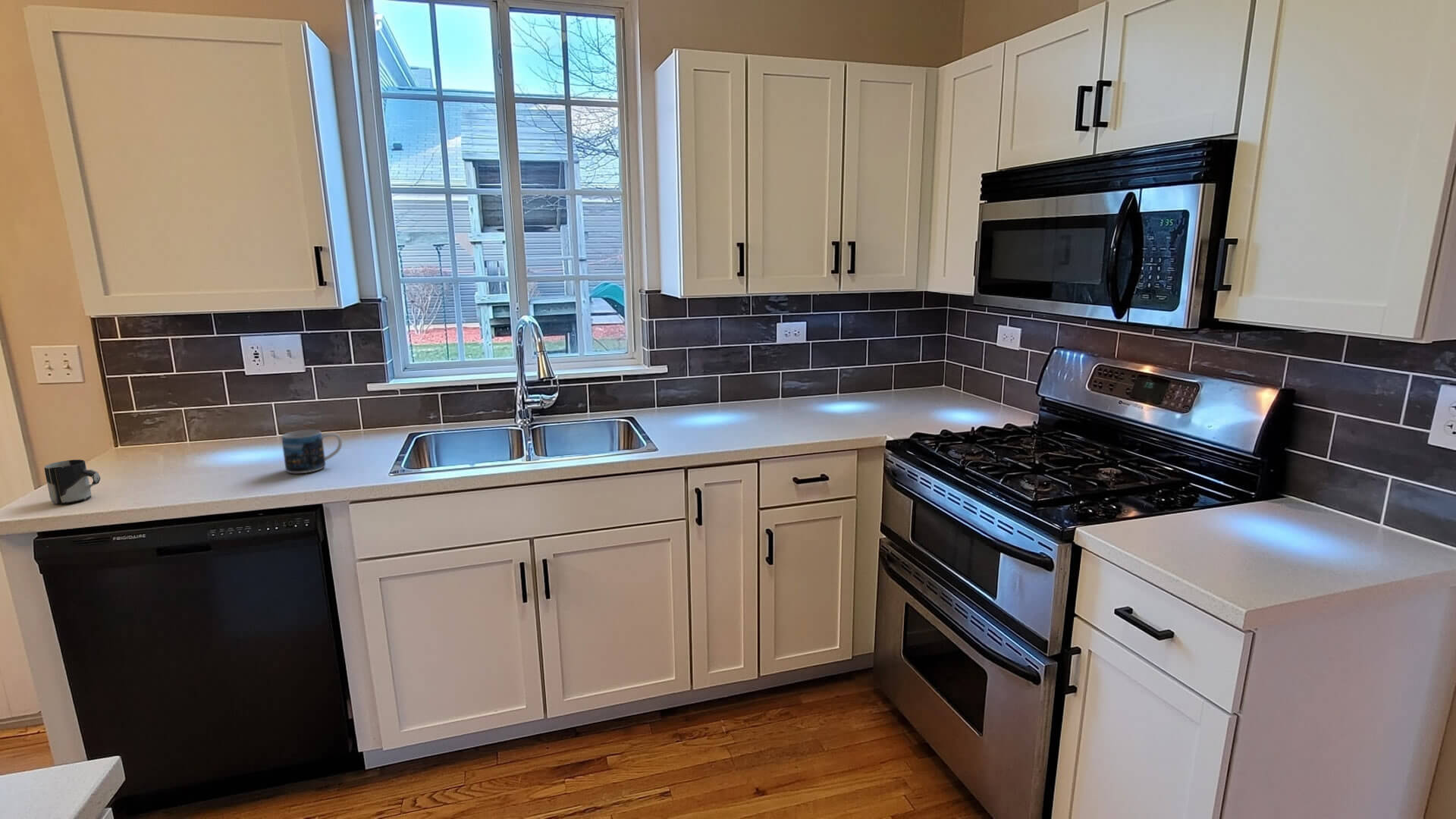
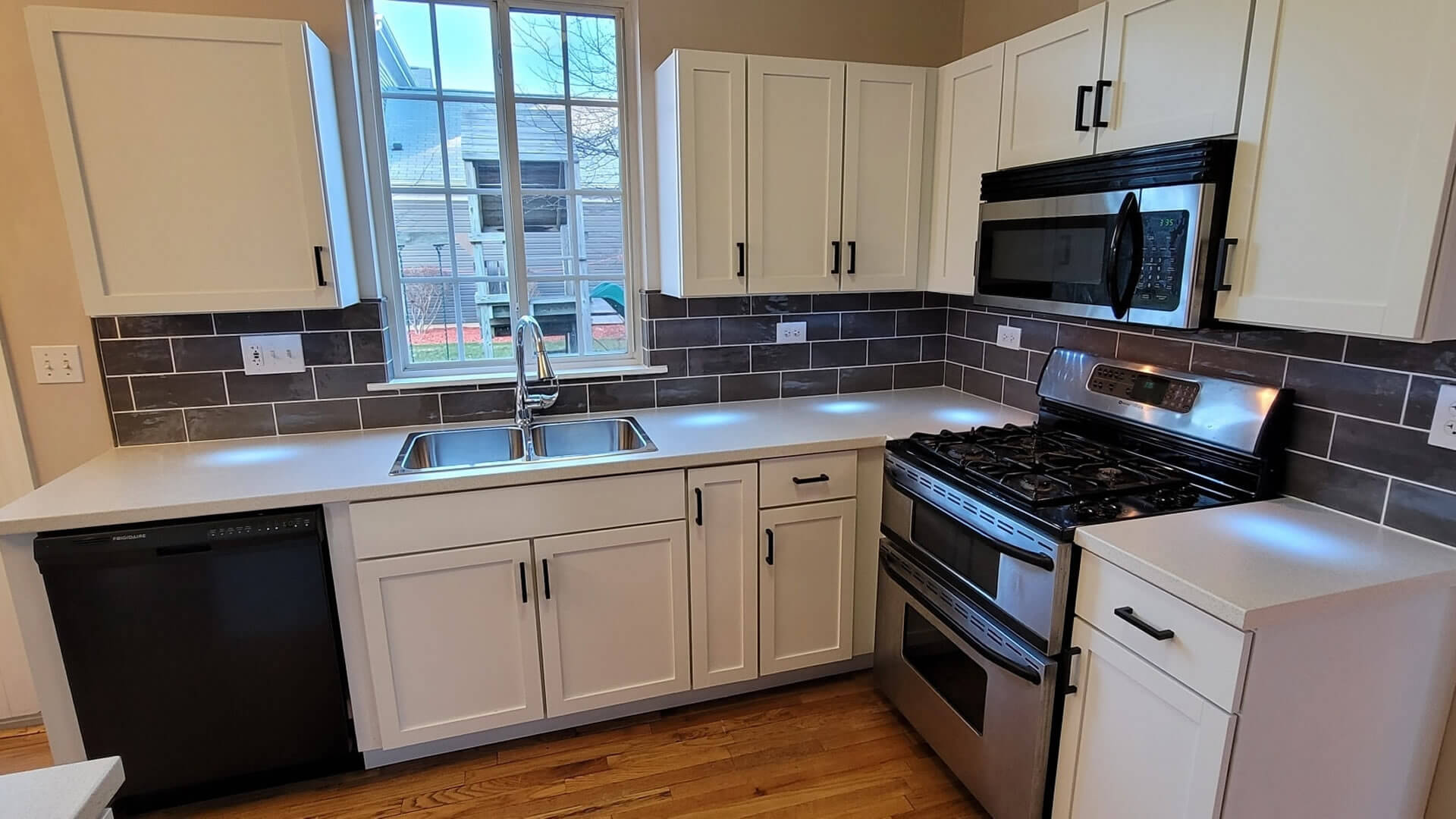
- cup [44,459,101,505]
- mug [281,429,343,474]
